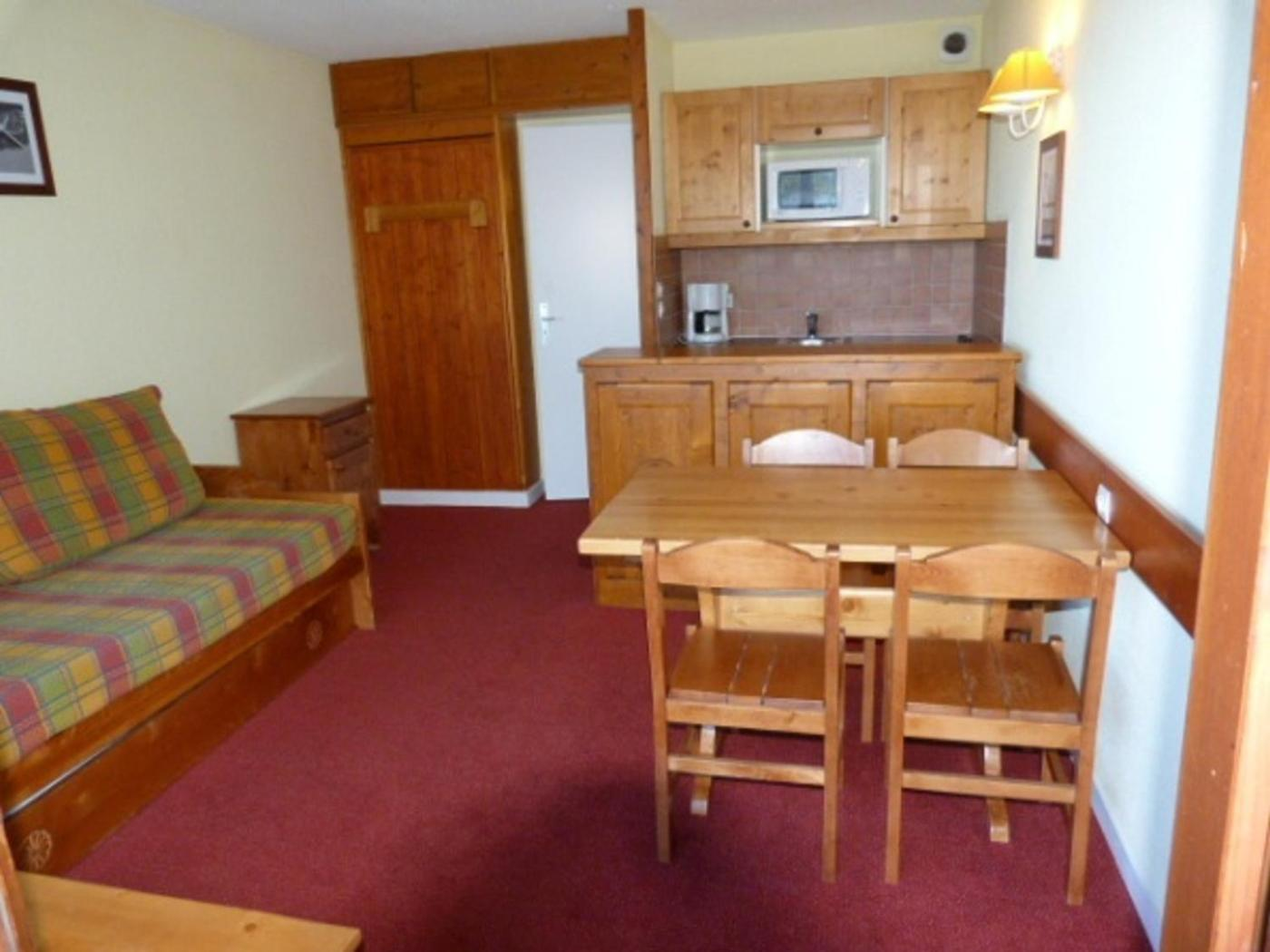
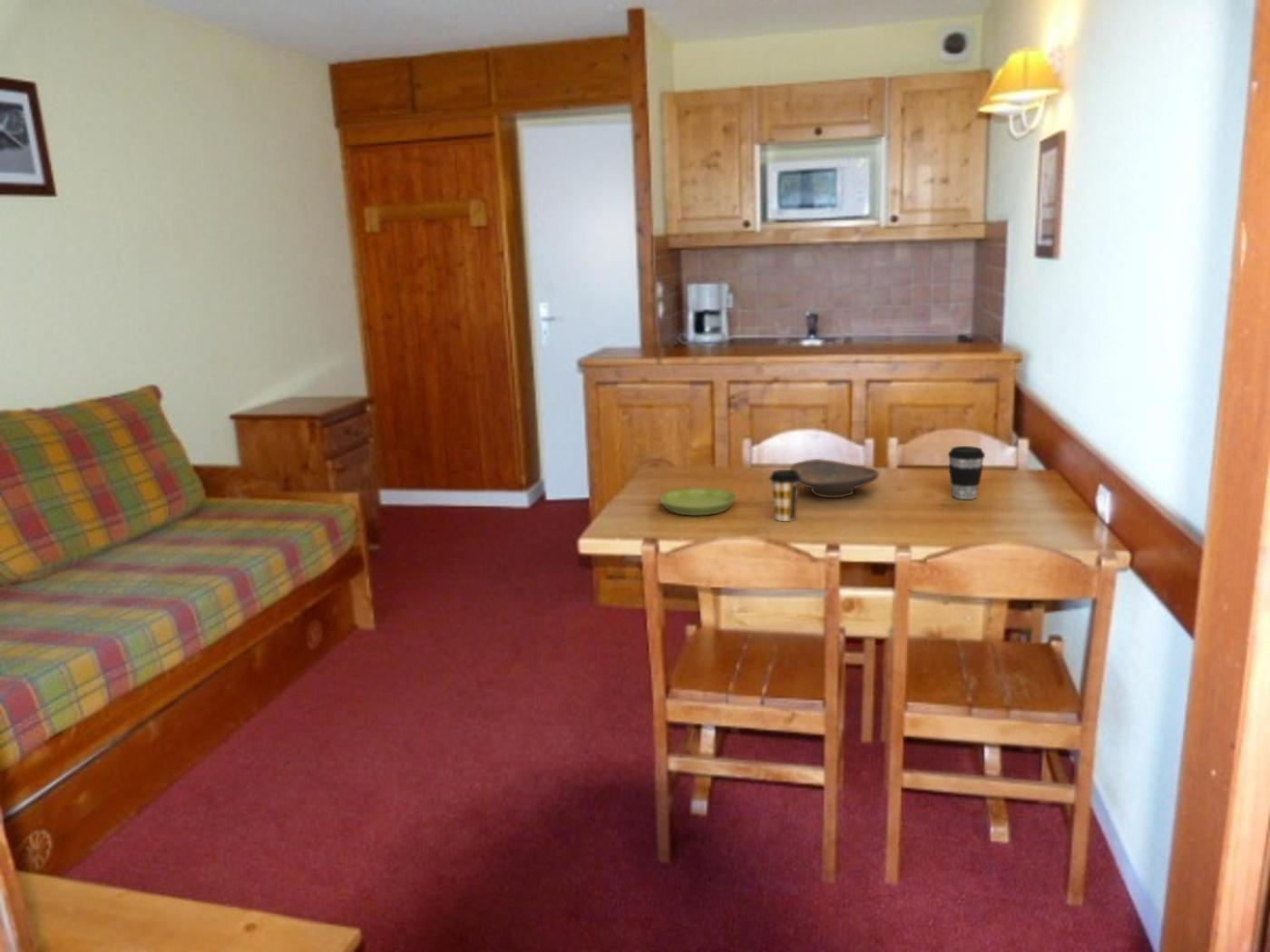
+ coffee cup [768,469,801,522]
+ decorative bowl [788,458,880,499]
+ coffee cup [947,445,986,500]
+ saucer [659,487,738,516]
